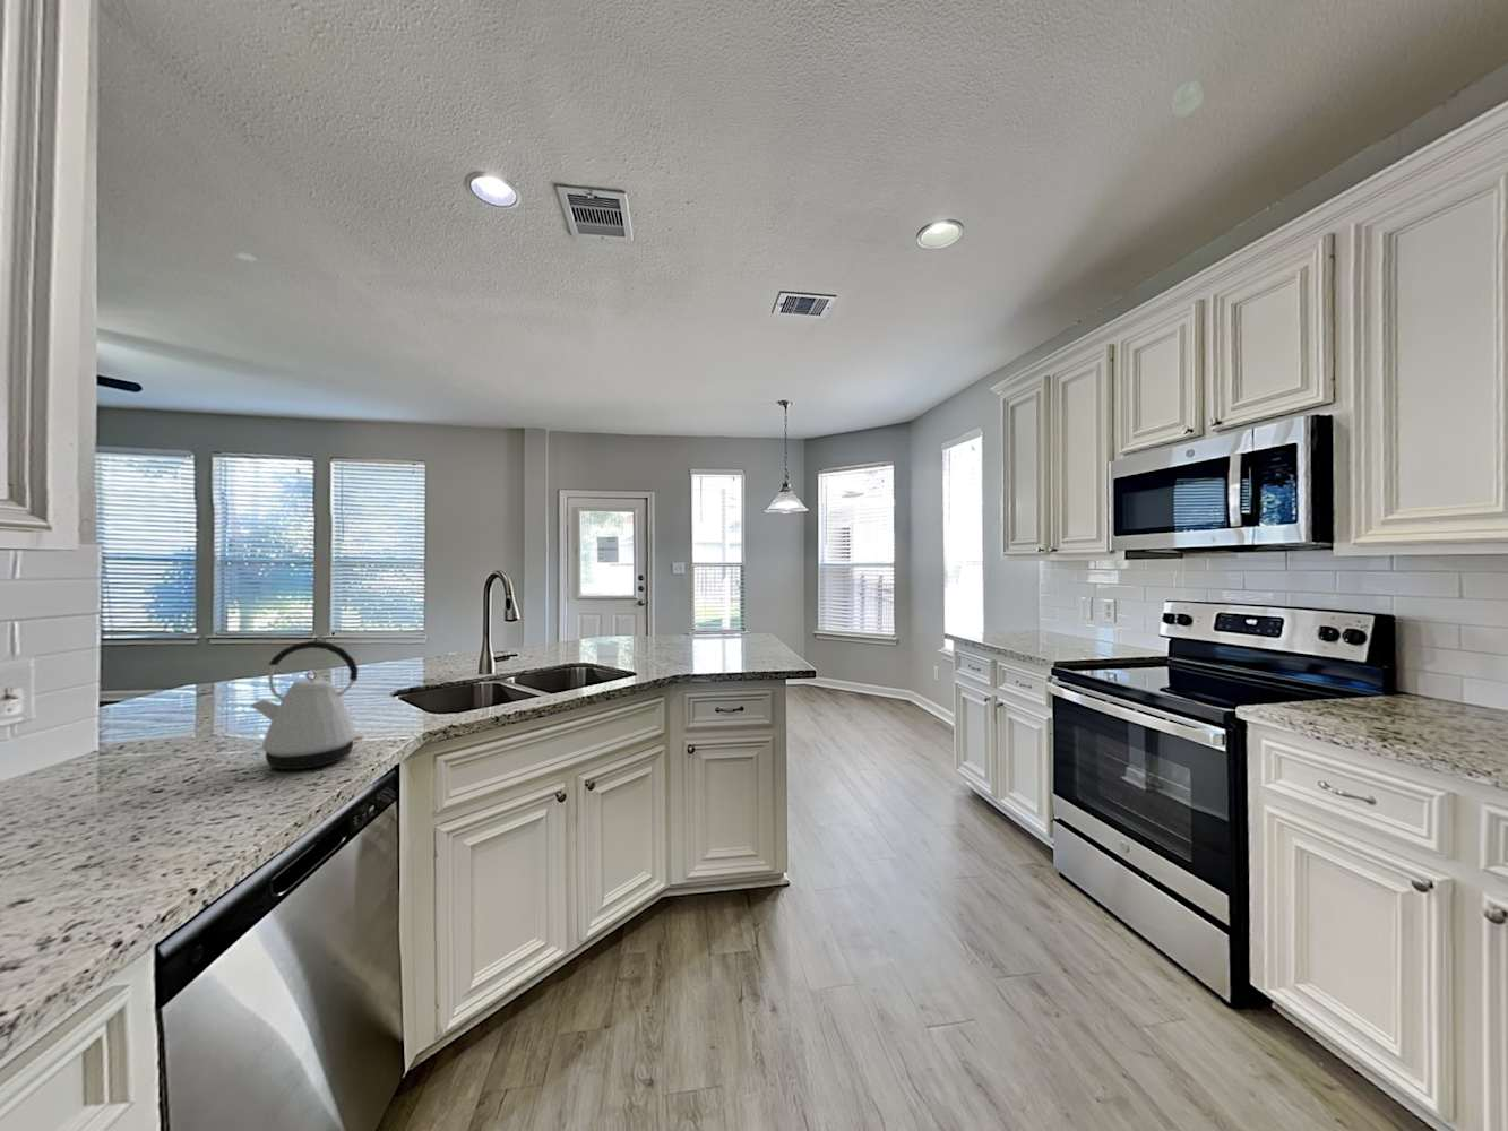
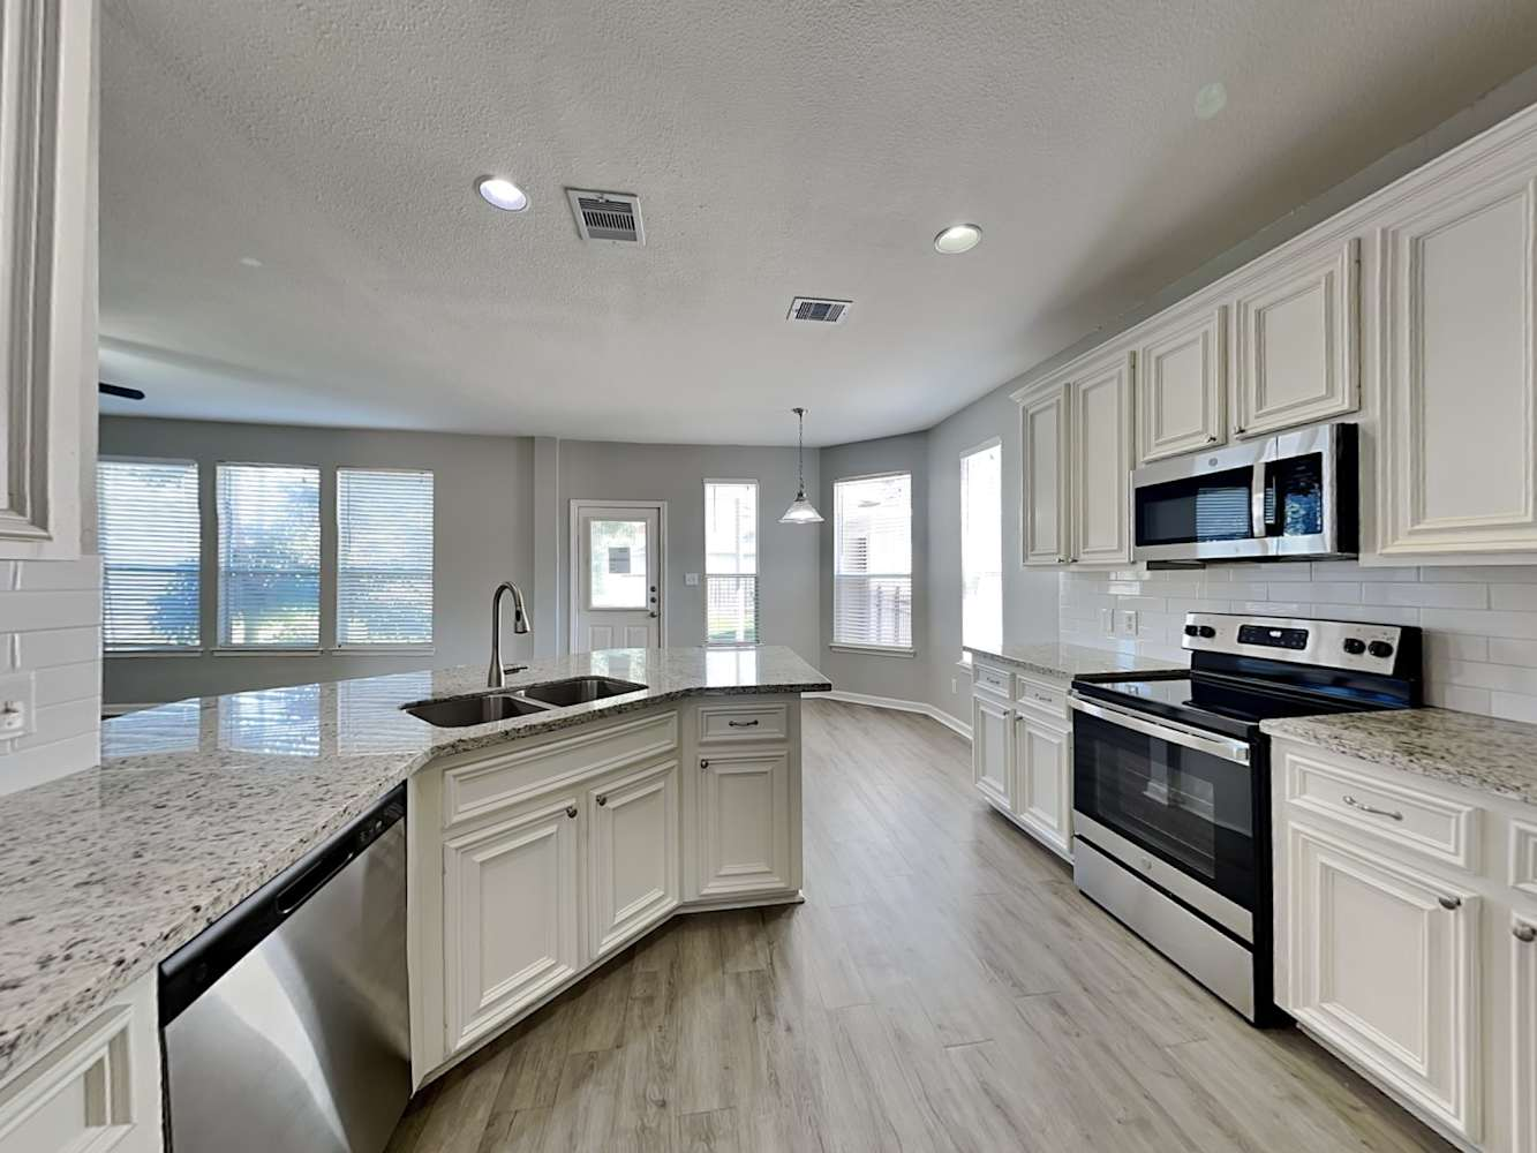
- kettle [248,640,365,770]
